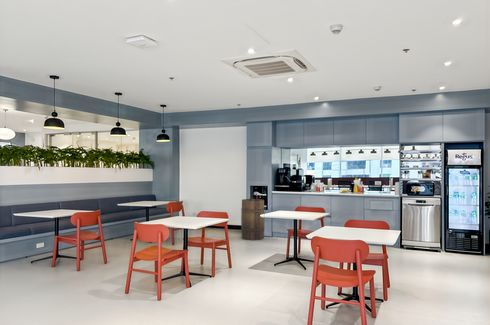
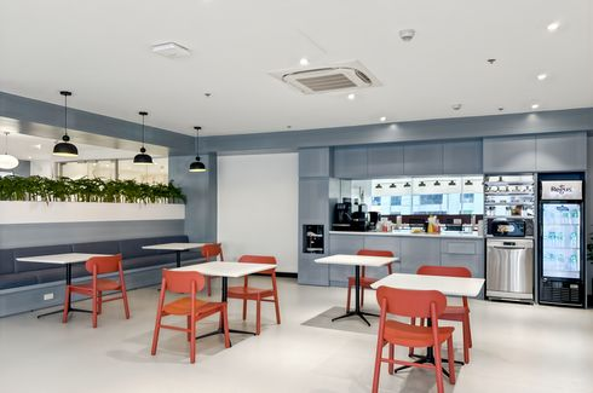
- wooden barrel [240,198,265,241]
